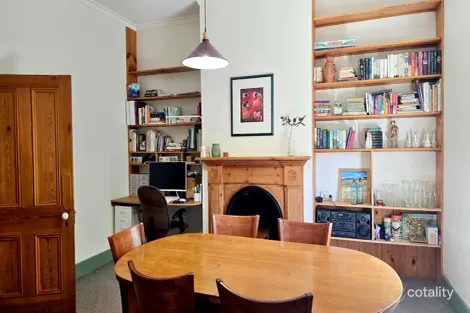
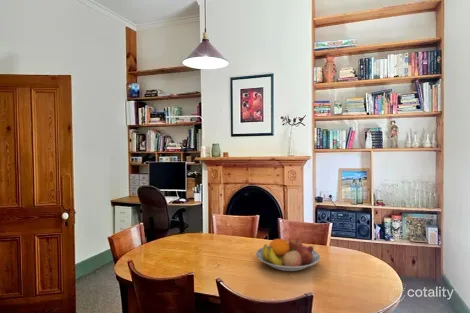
+ fruit bowl [255,237,321,272]
